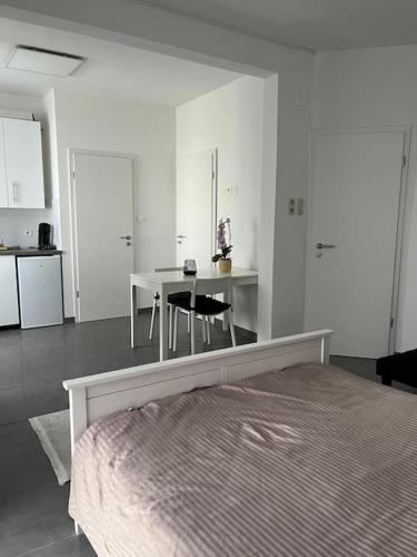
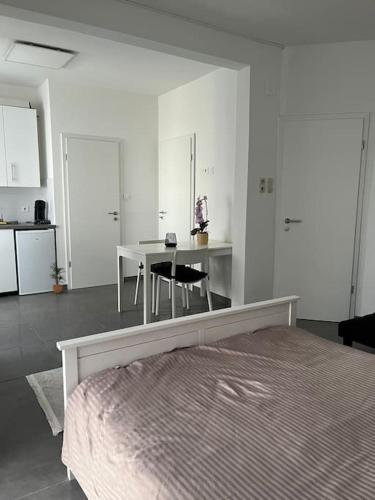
+ potted plant [50,261,67,294]
